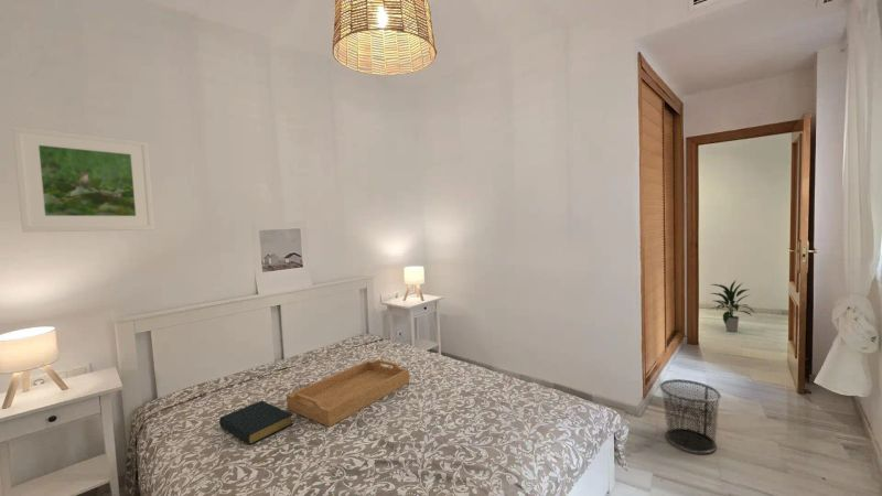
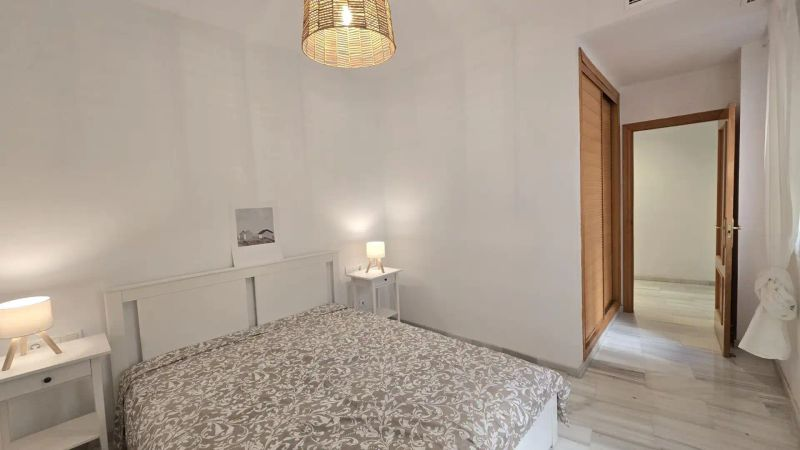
- waste bin [659,378,722,454]
- hardback book [218,400,294,446]
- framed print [11,125,155,234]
- indoor plant [708,280,755,333]
- serving tray [286,358,410,428]
